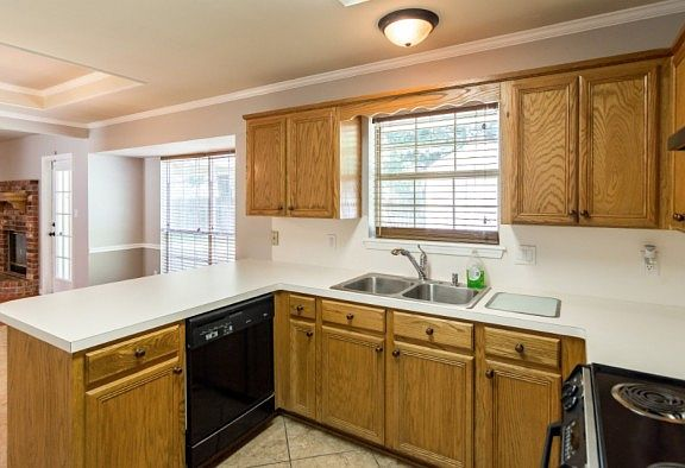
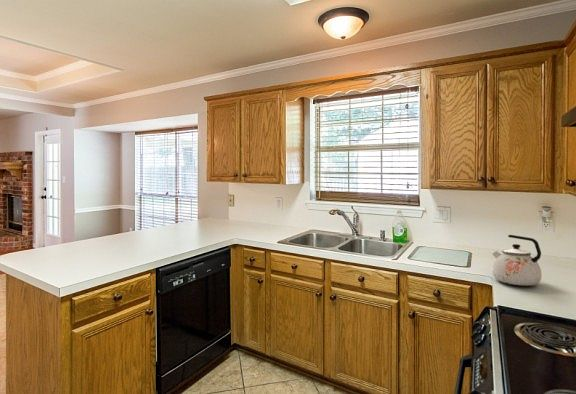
+ kettle [491,234,543,287]
